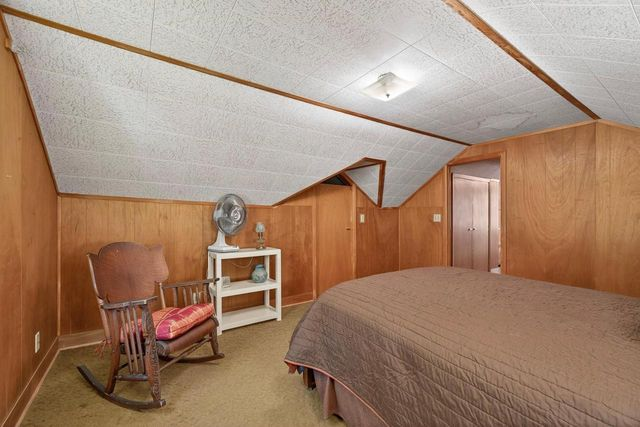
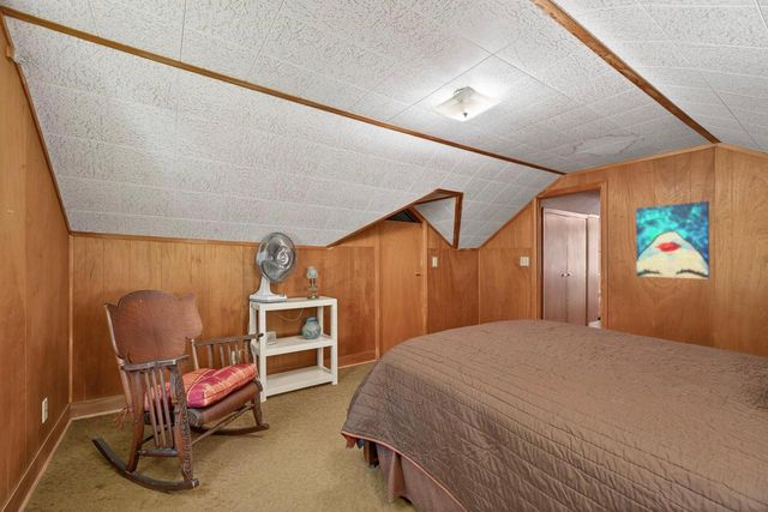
+ wall art [635,200,710,281]
